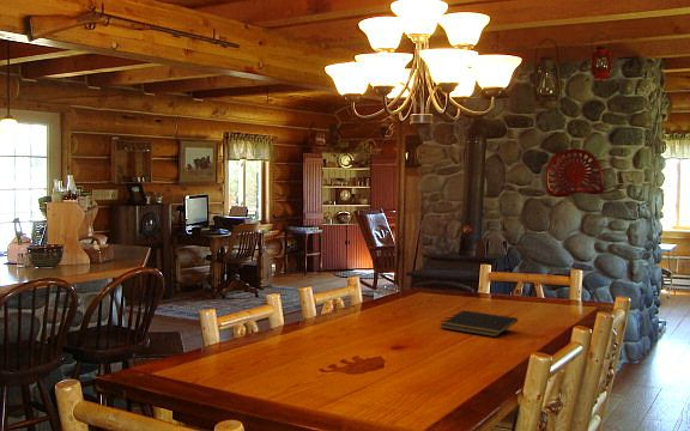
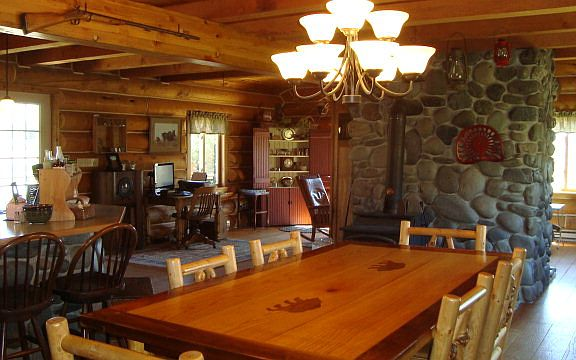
- notepad [440,309,519,338]
